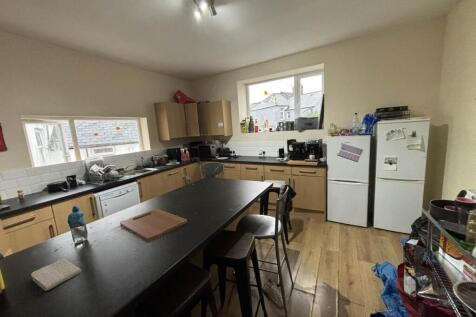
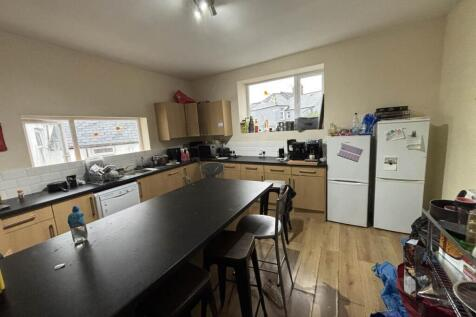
- washcloth [30,258,82,292]
- cutting board [119,208,188,242]
